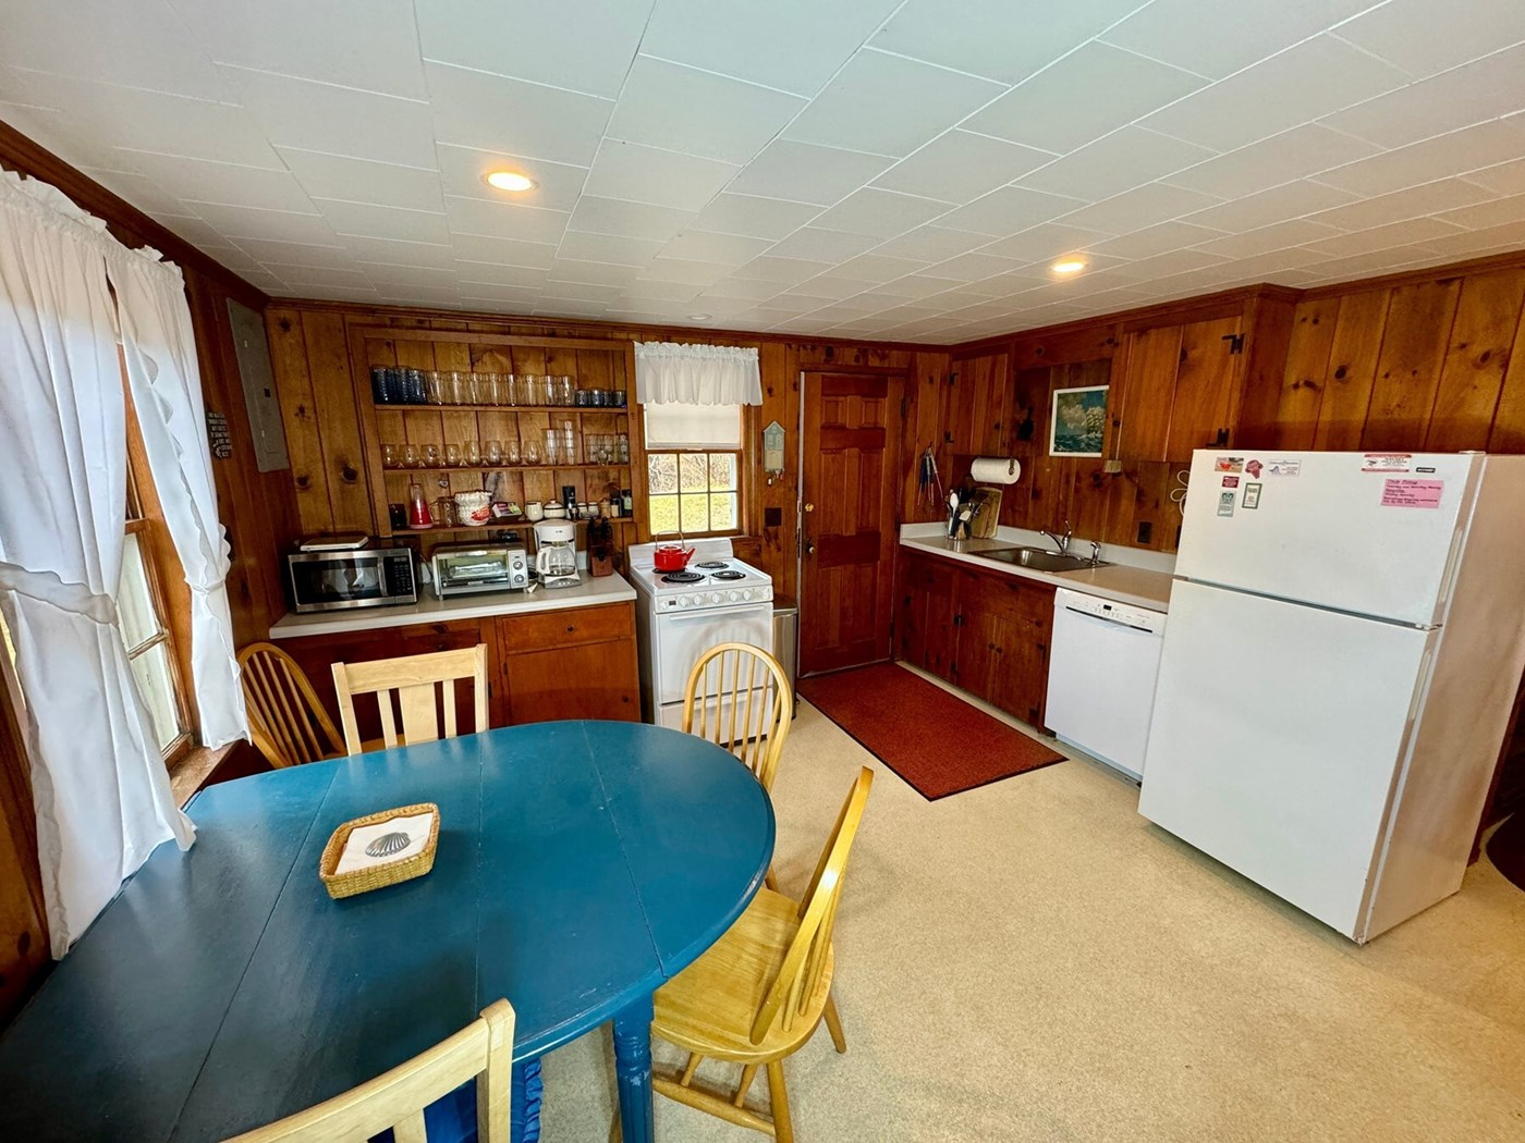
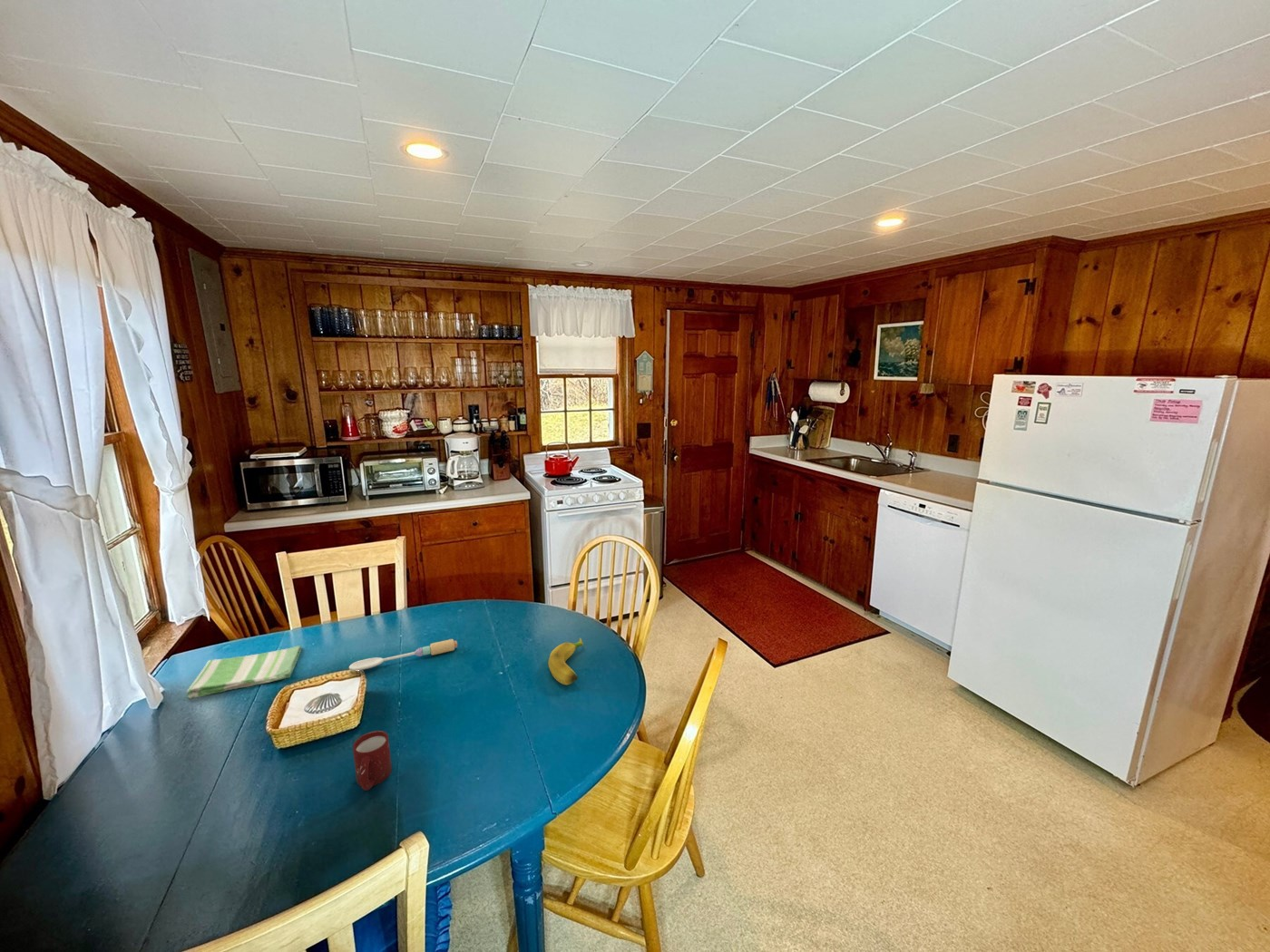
+ spoon [348,638,458,672]
+ dish towel [186,645,302,700]
+ banana [548,637,584,685]
+ cup [352,730,393,792]
